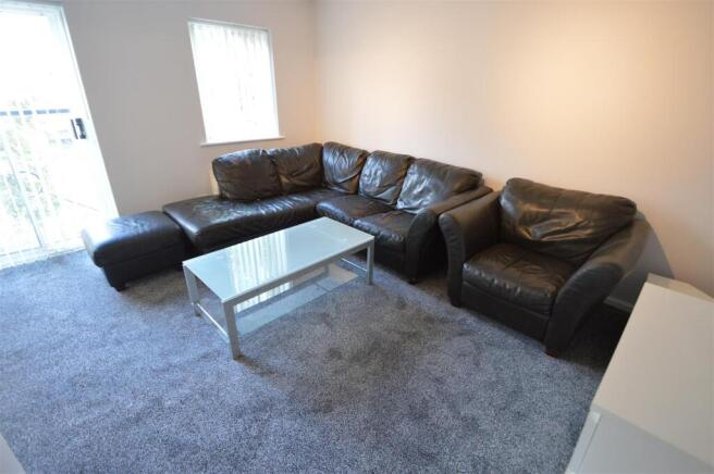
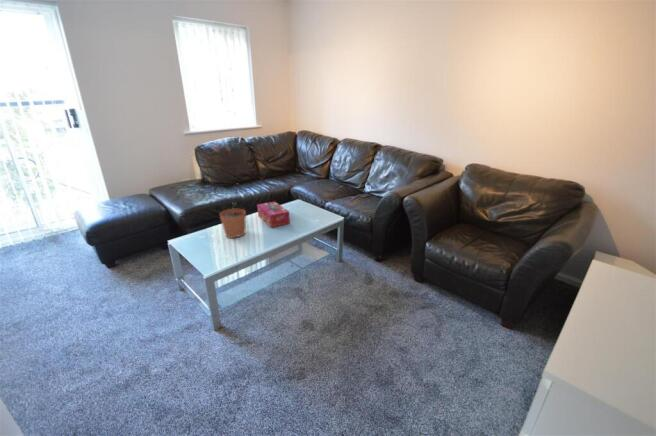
+ plant pot [219,202,247,239]
+ tissue box [256,201,291,229]
